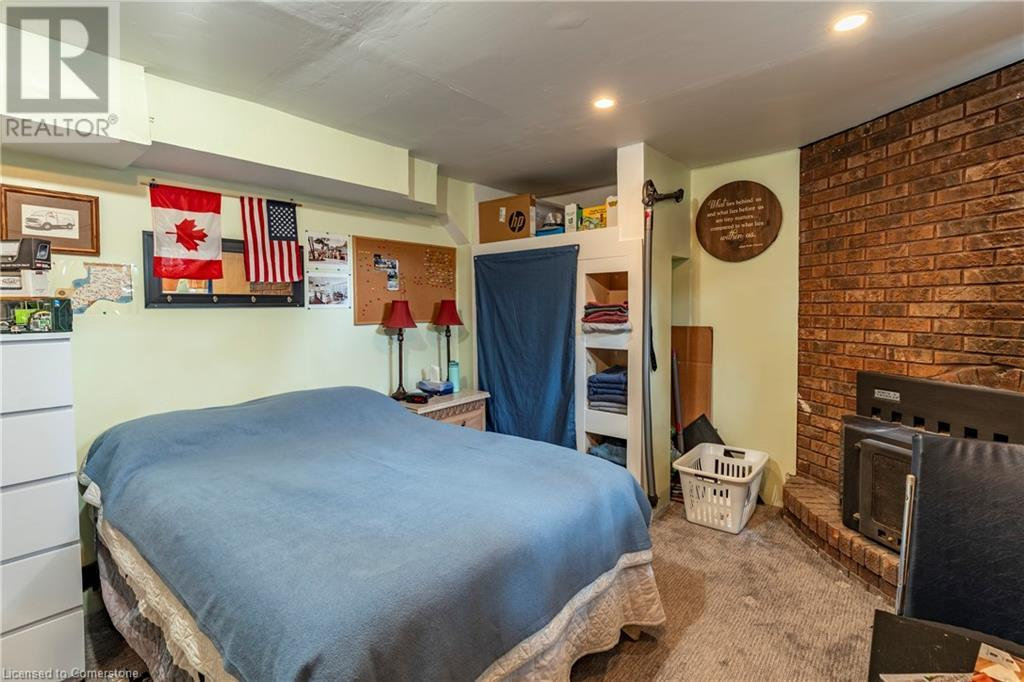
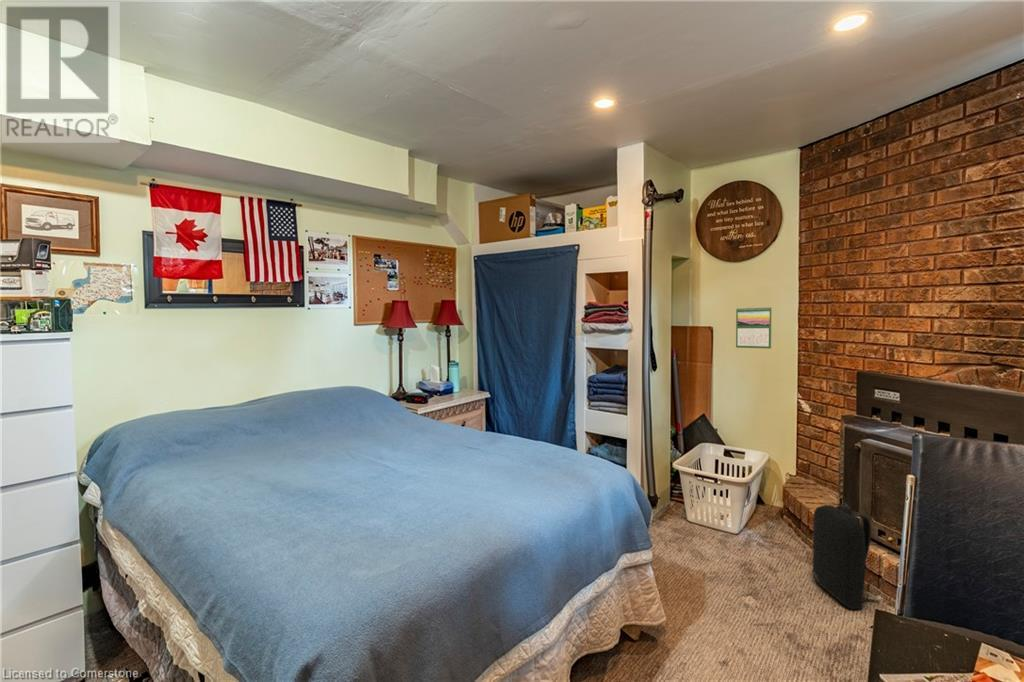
+ backpack [812,501,880,610]
+ calendar [735,305,773,350]
